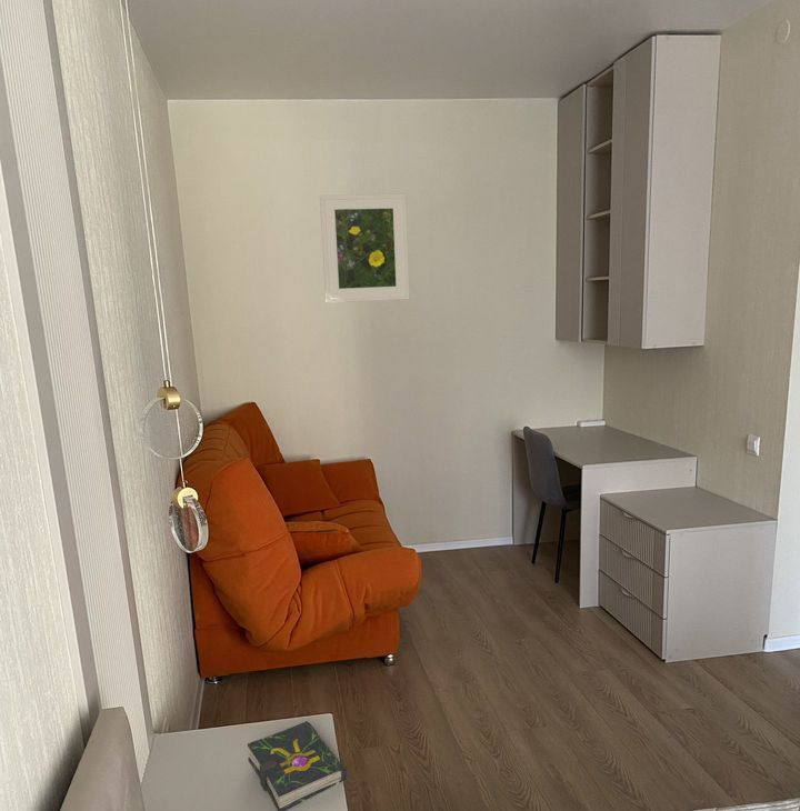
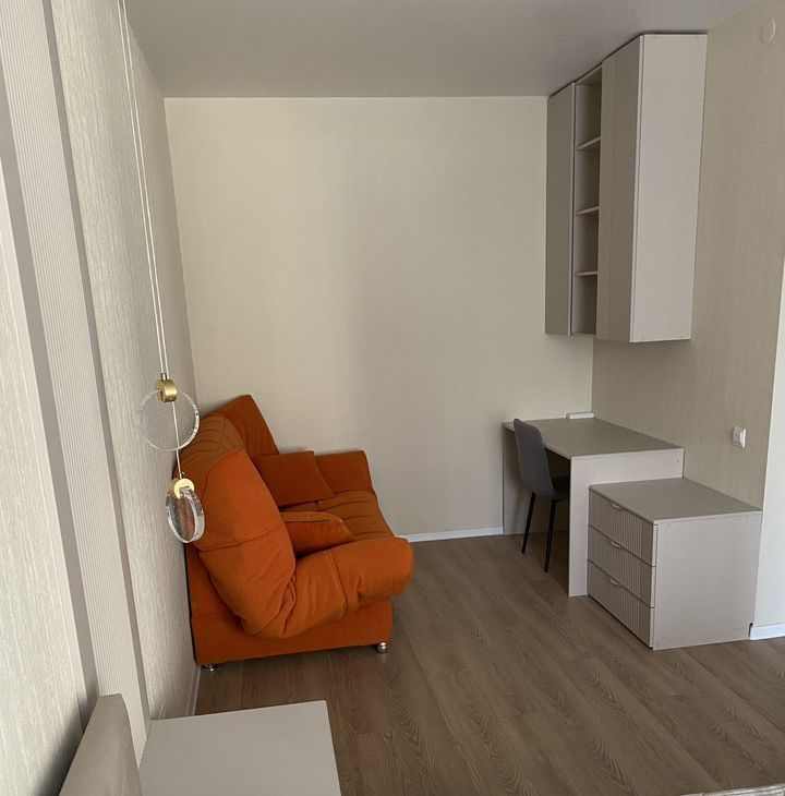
- book [247,720,348,811]
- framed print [319,193,411,304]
